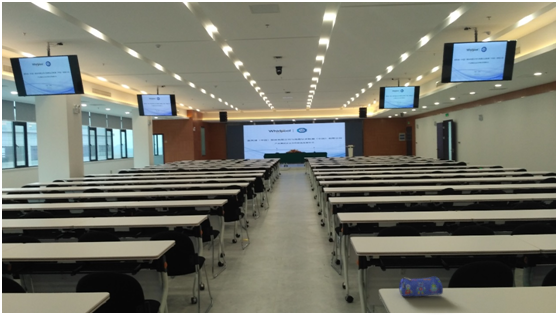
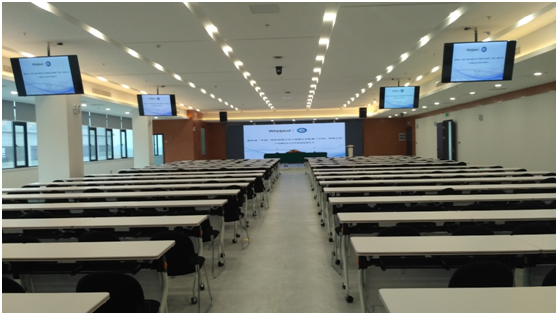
- pencil case [398,275,444,297]
